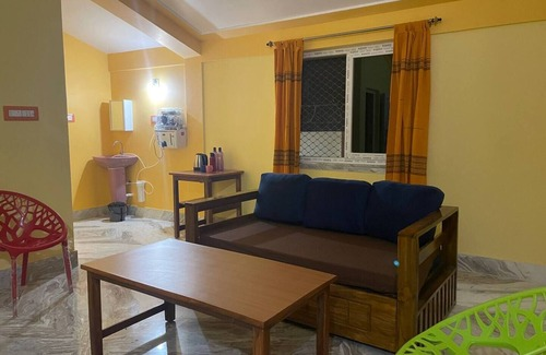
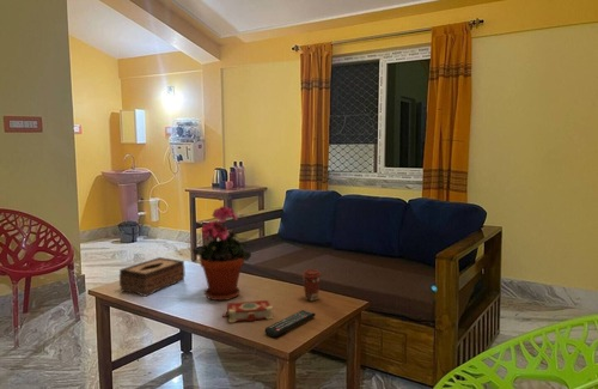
+ book [221,299,274,324]
+ coffee cup [301,268,323,302]
+ potted plant [191,205,252,302]
+ tissue box [118,256,187,297]
+ remote control [263,309,317,339]
